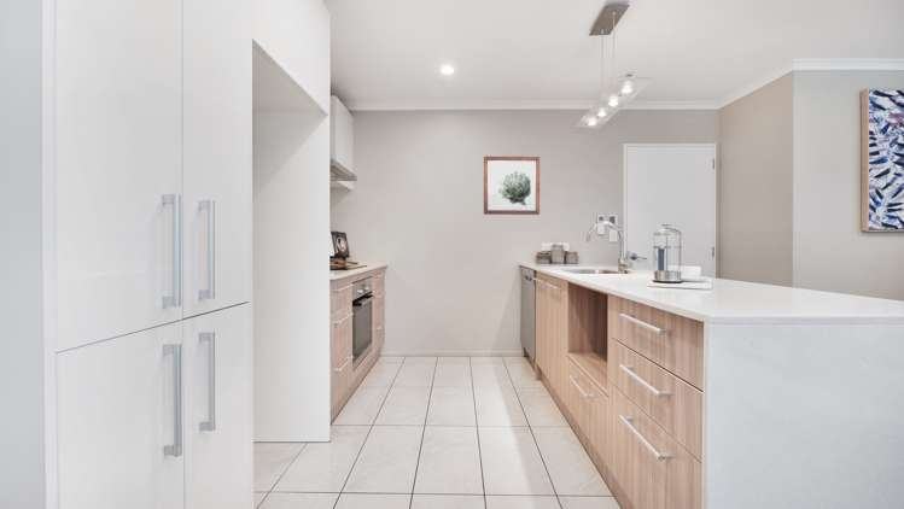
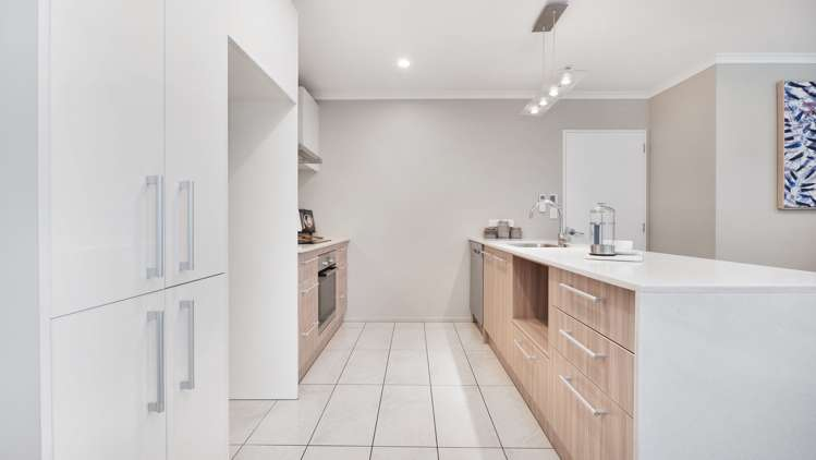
- wall art [483,156,541,216]
